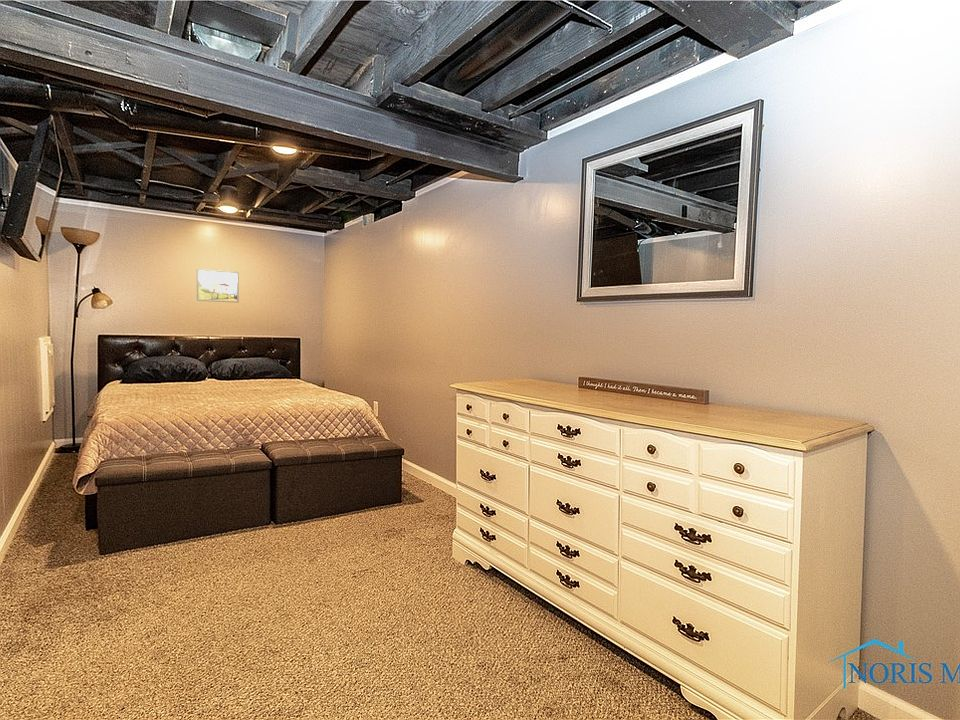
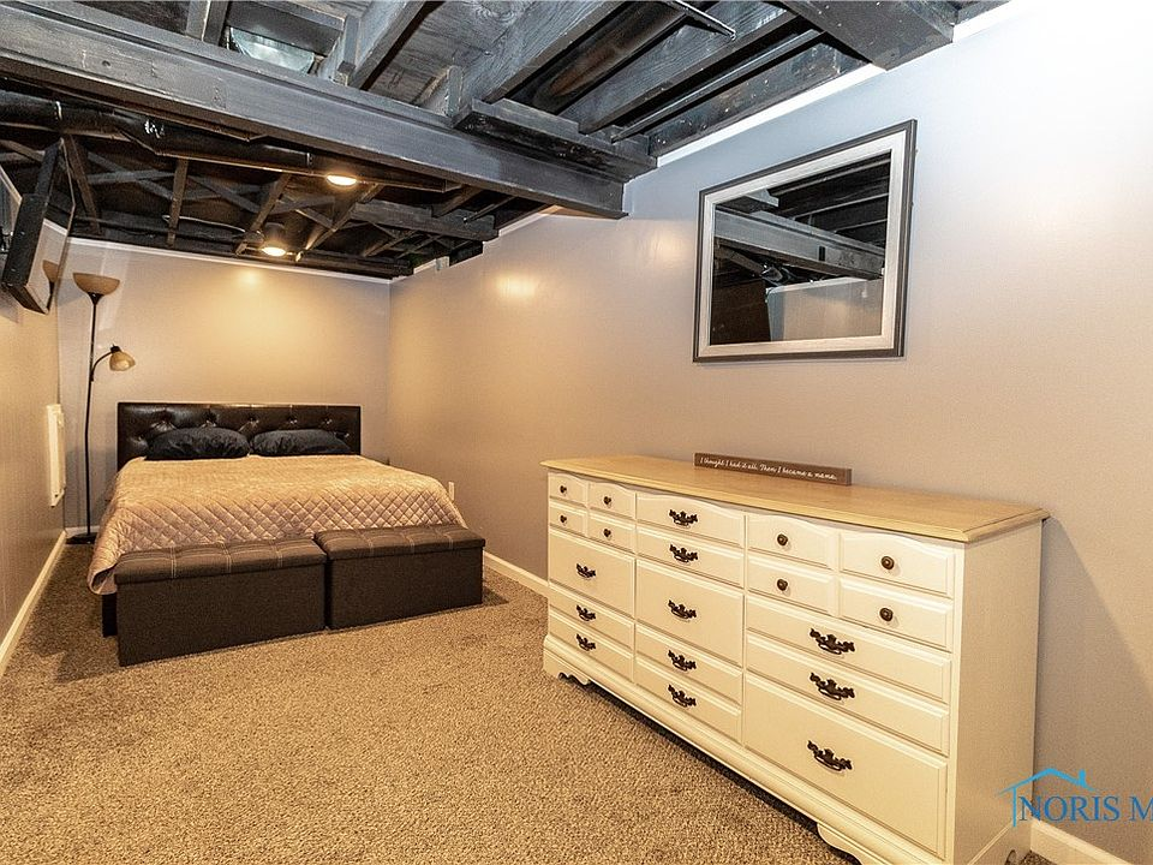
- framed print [196,268,240,303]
